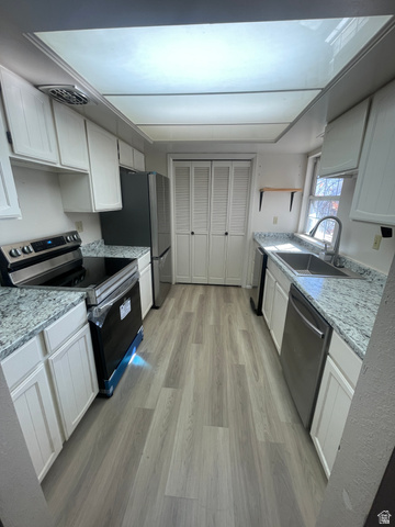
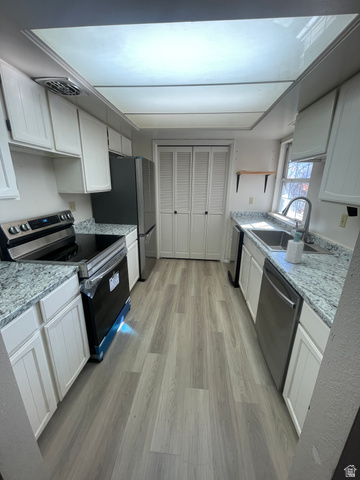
+ soap bottle [284,231,305,265]
